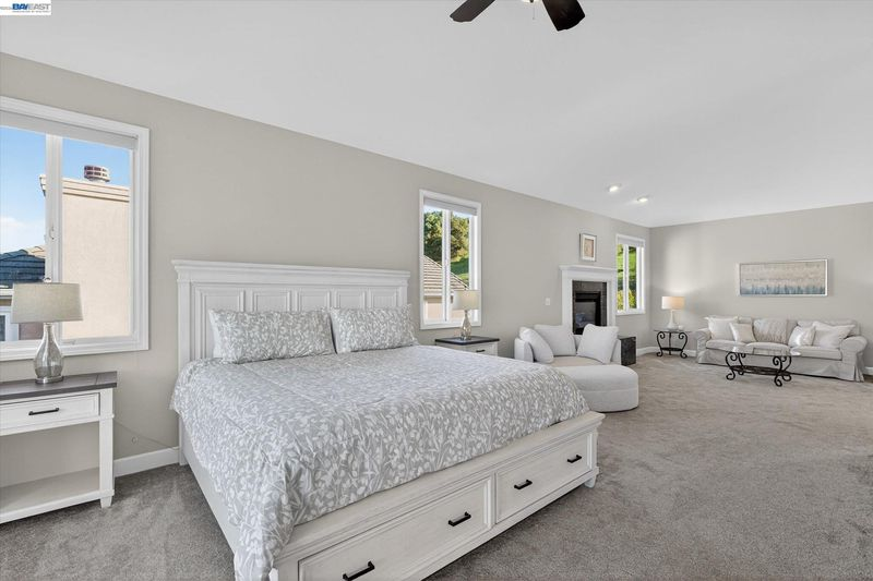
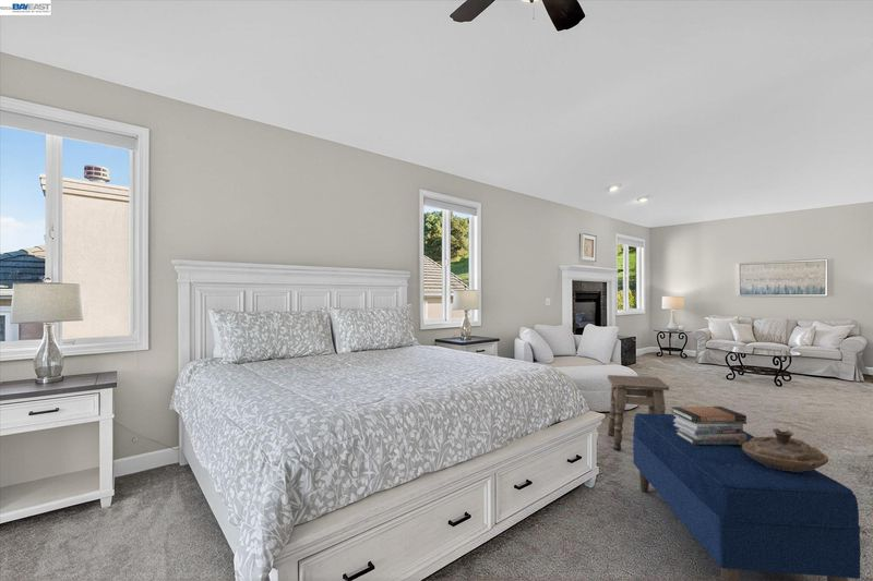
+ side table [607,374,670,451]
+ decorative bowl [742,427,829,472]
+ bench [632,412,862,581]
+ book stack [670,406,748,445]
